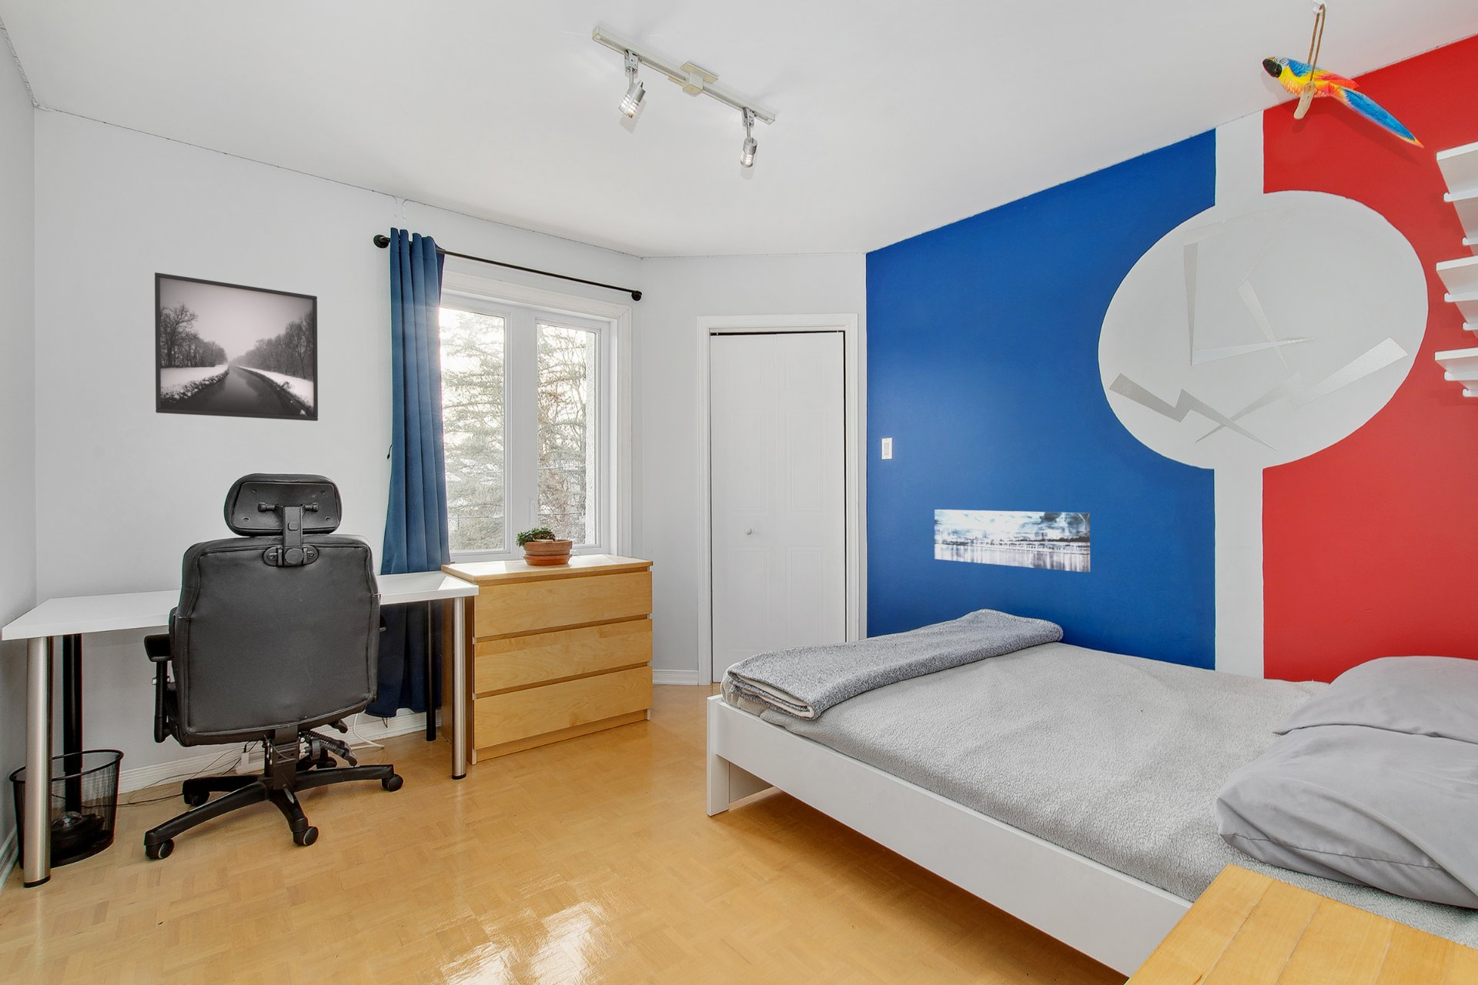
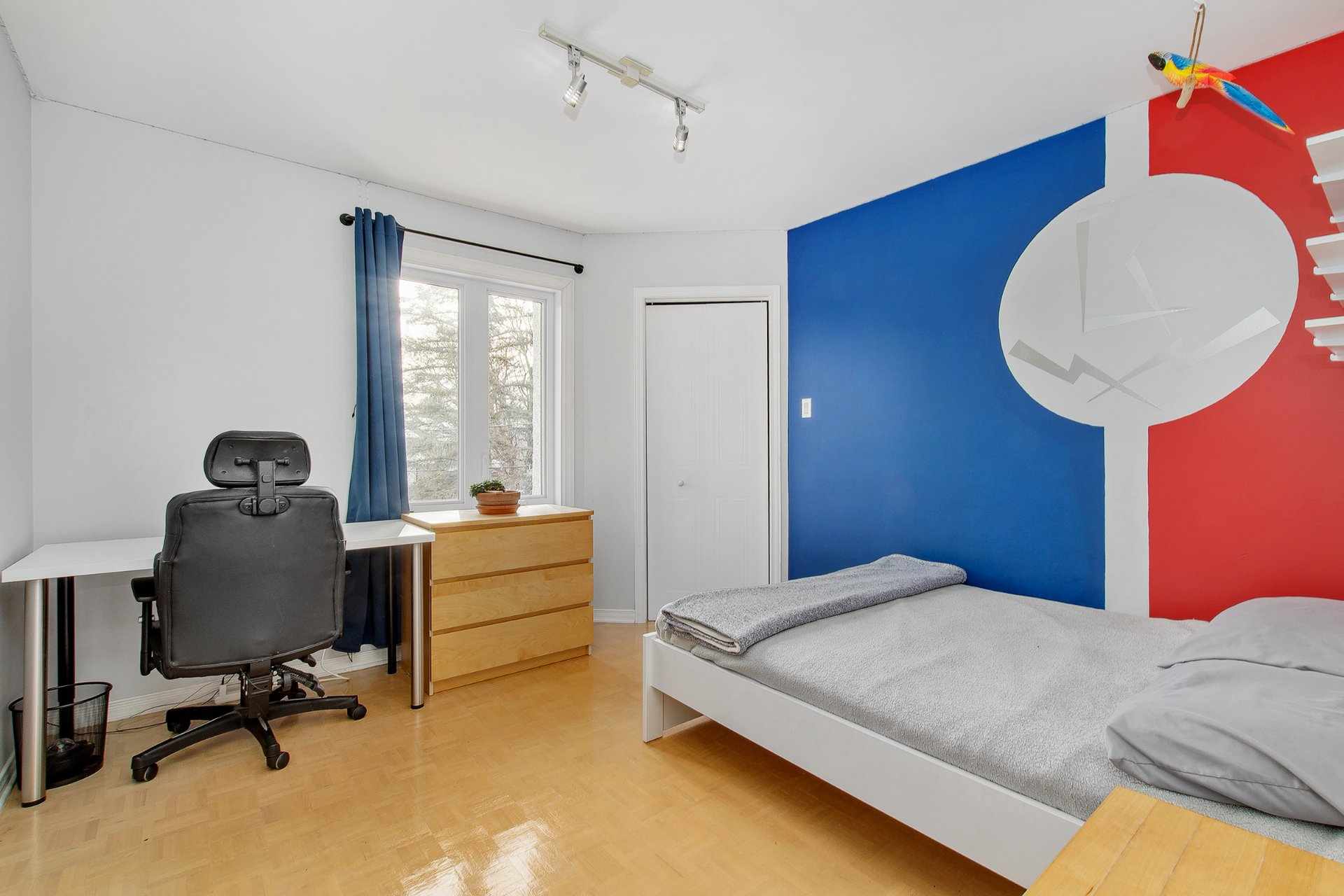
- wall art [934,509,1091,573]
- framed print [154,272,319,422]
